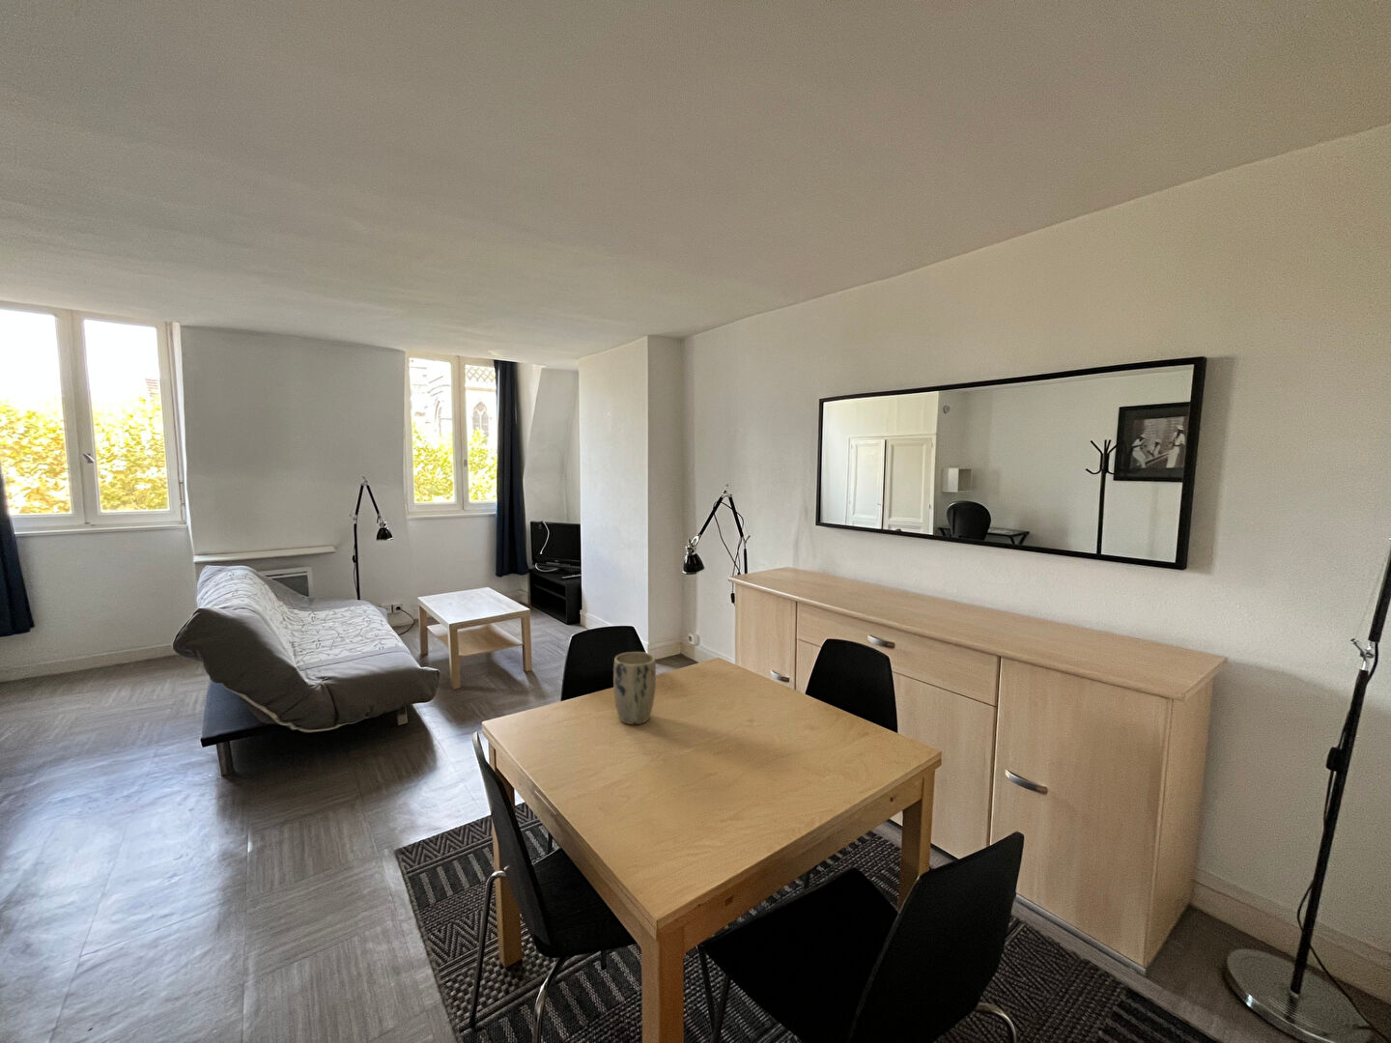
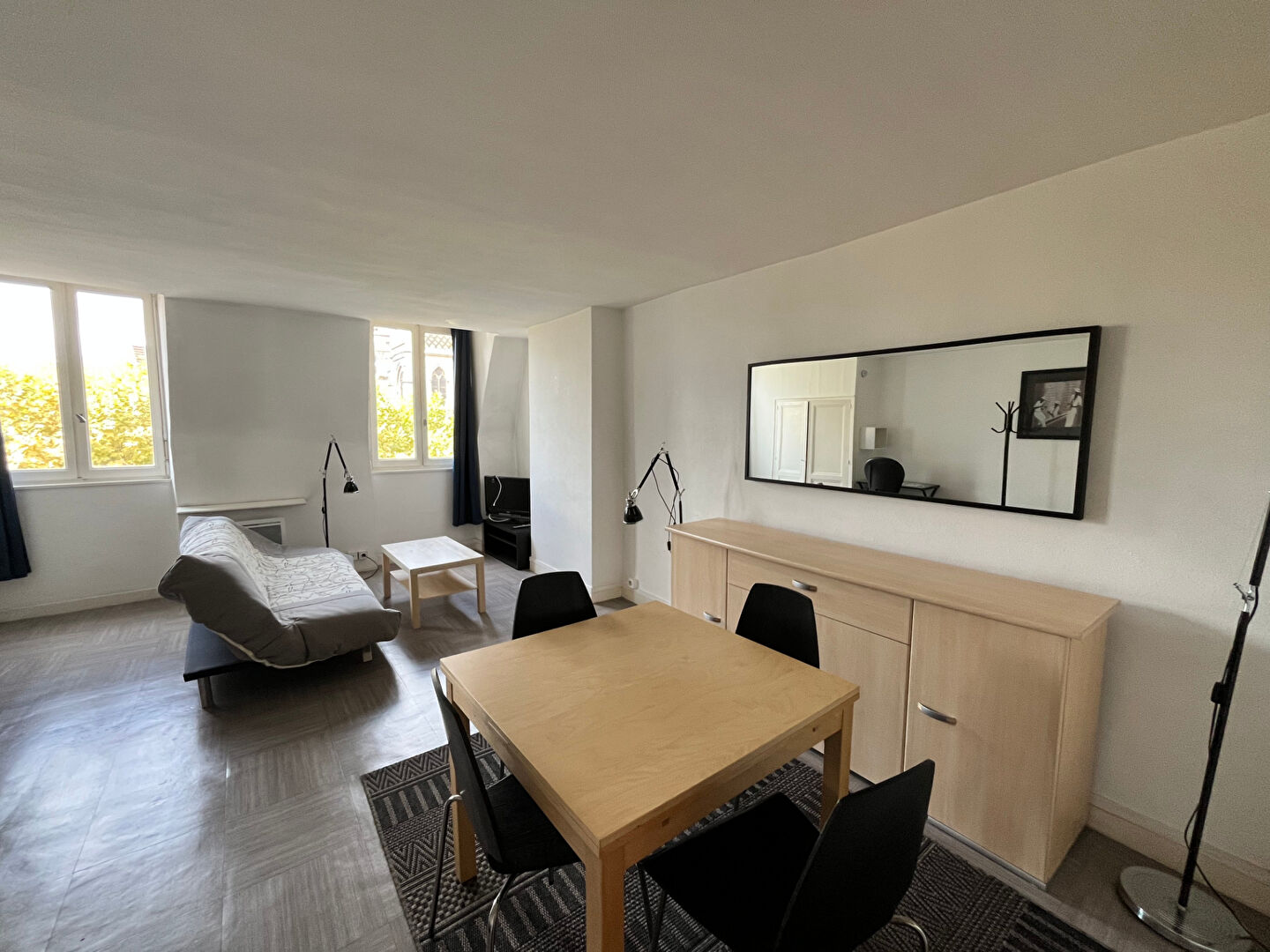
- plant pot [612,651,657,725]
